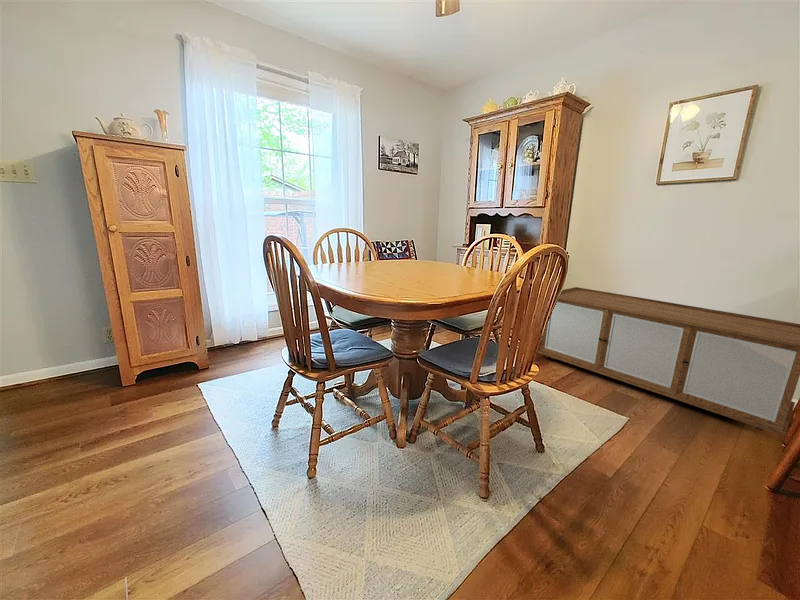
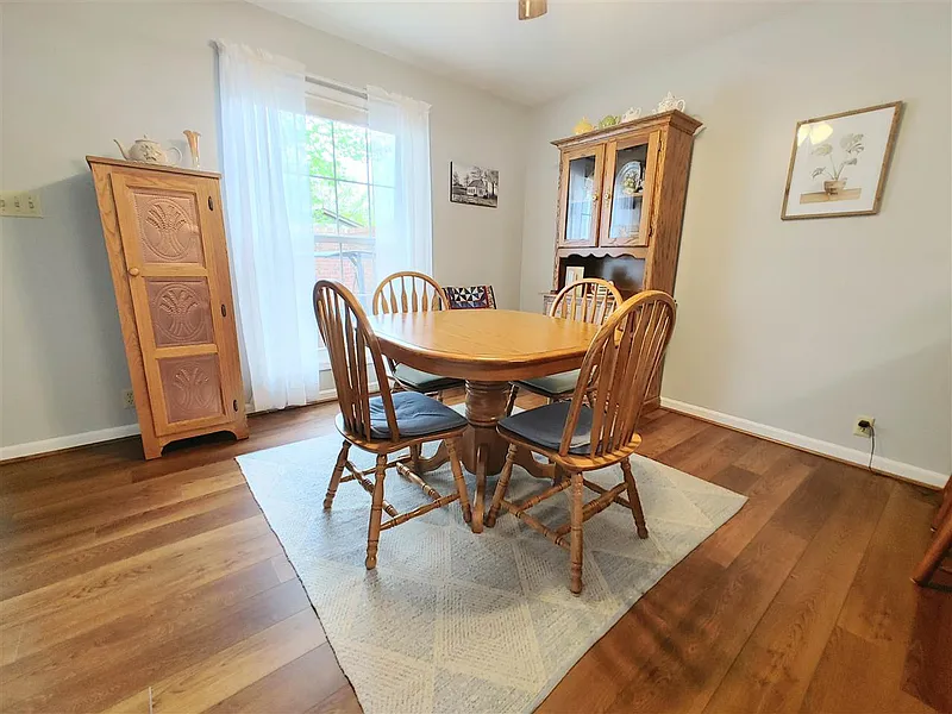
- storage cabinet [536,286,800,437]
